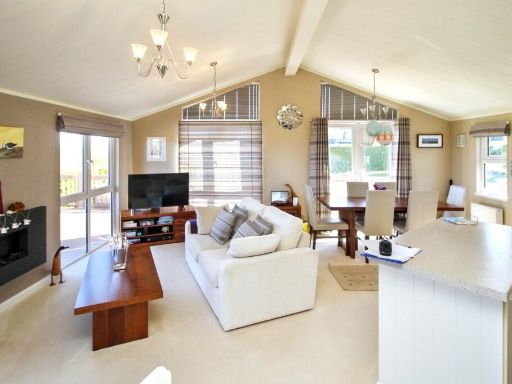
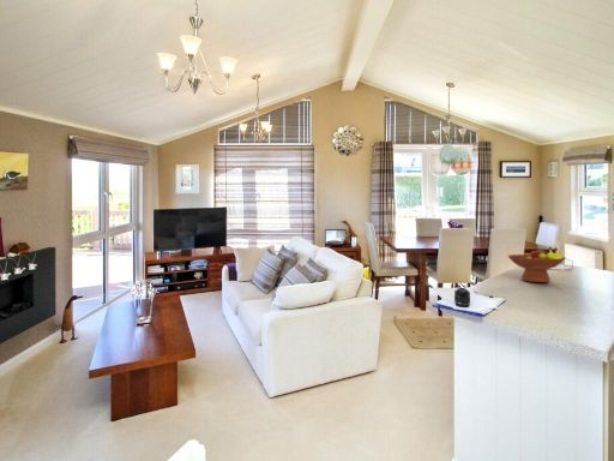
+ fruit bowl [506,246,566,283]
